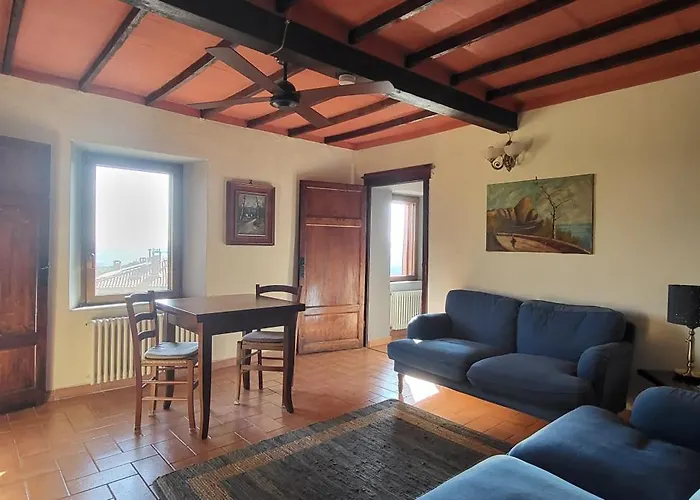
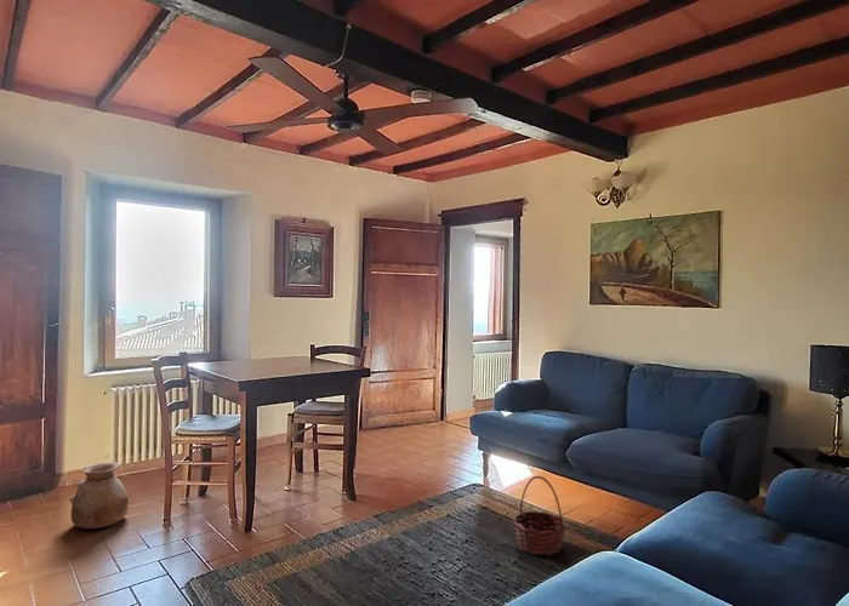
+ vase [68,461,130,530]
+ basket [512,475,568,556]
